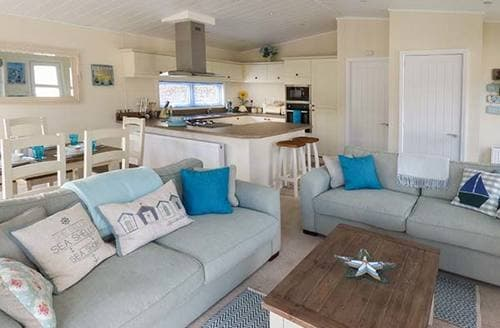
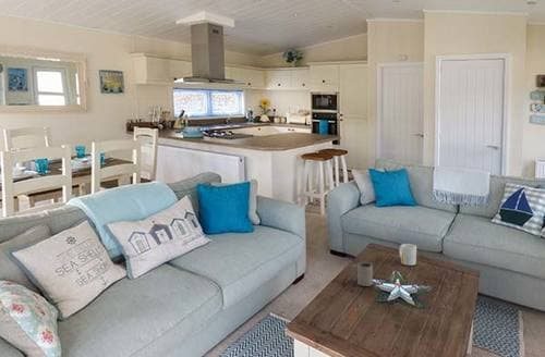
+ mug [350,261,374,287]
+ mug [398,243,417,267]
